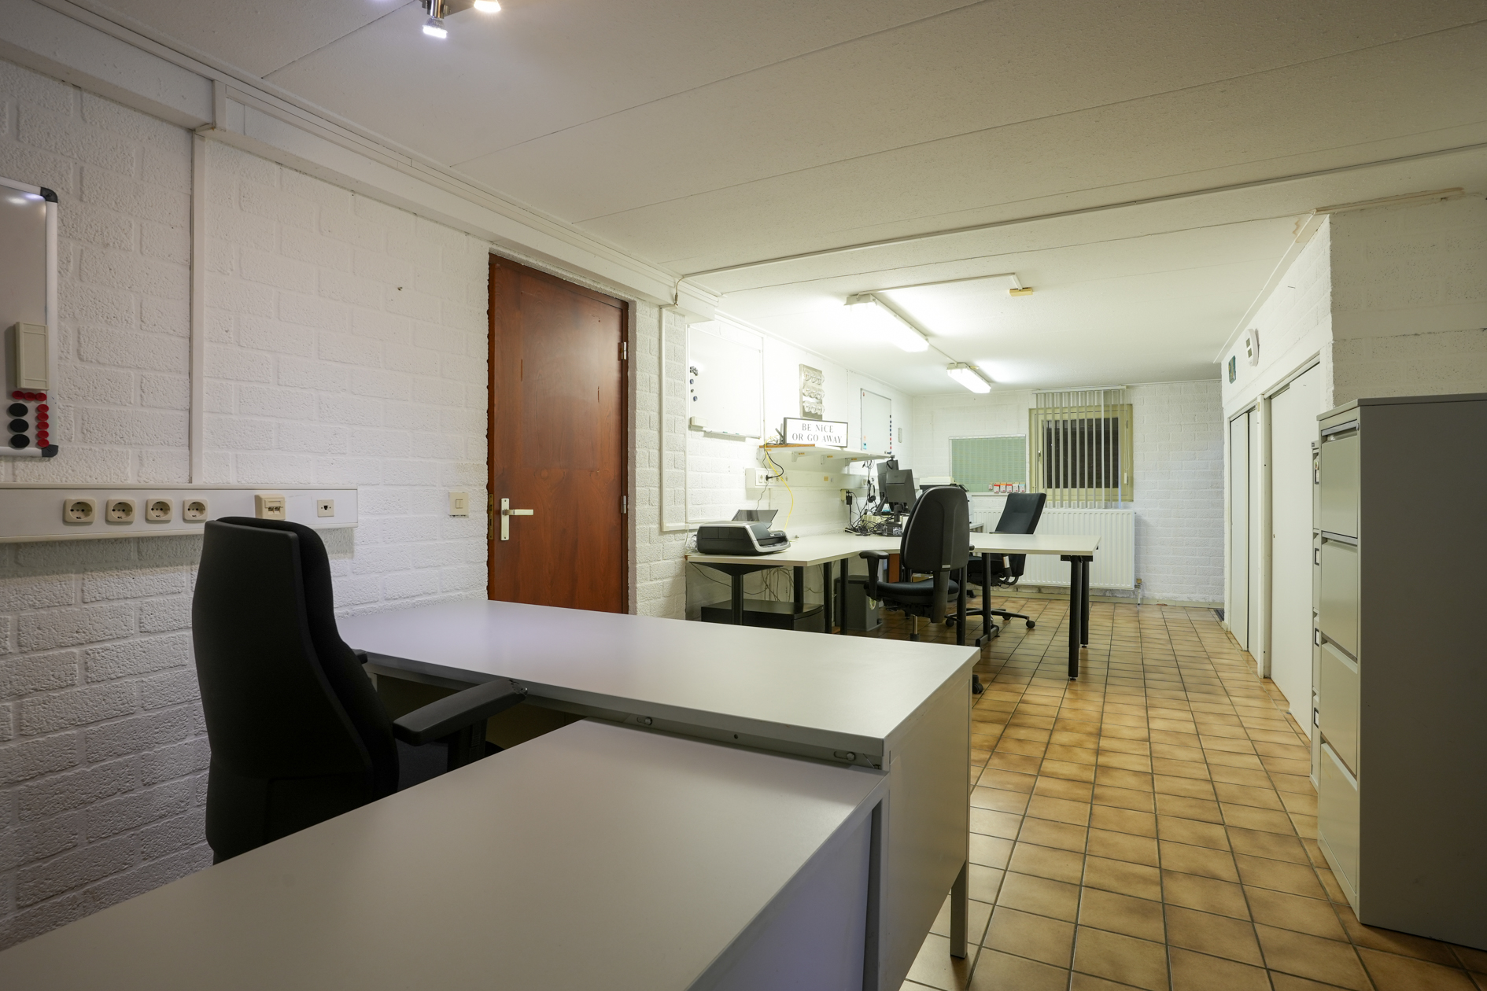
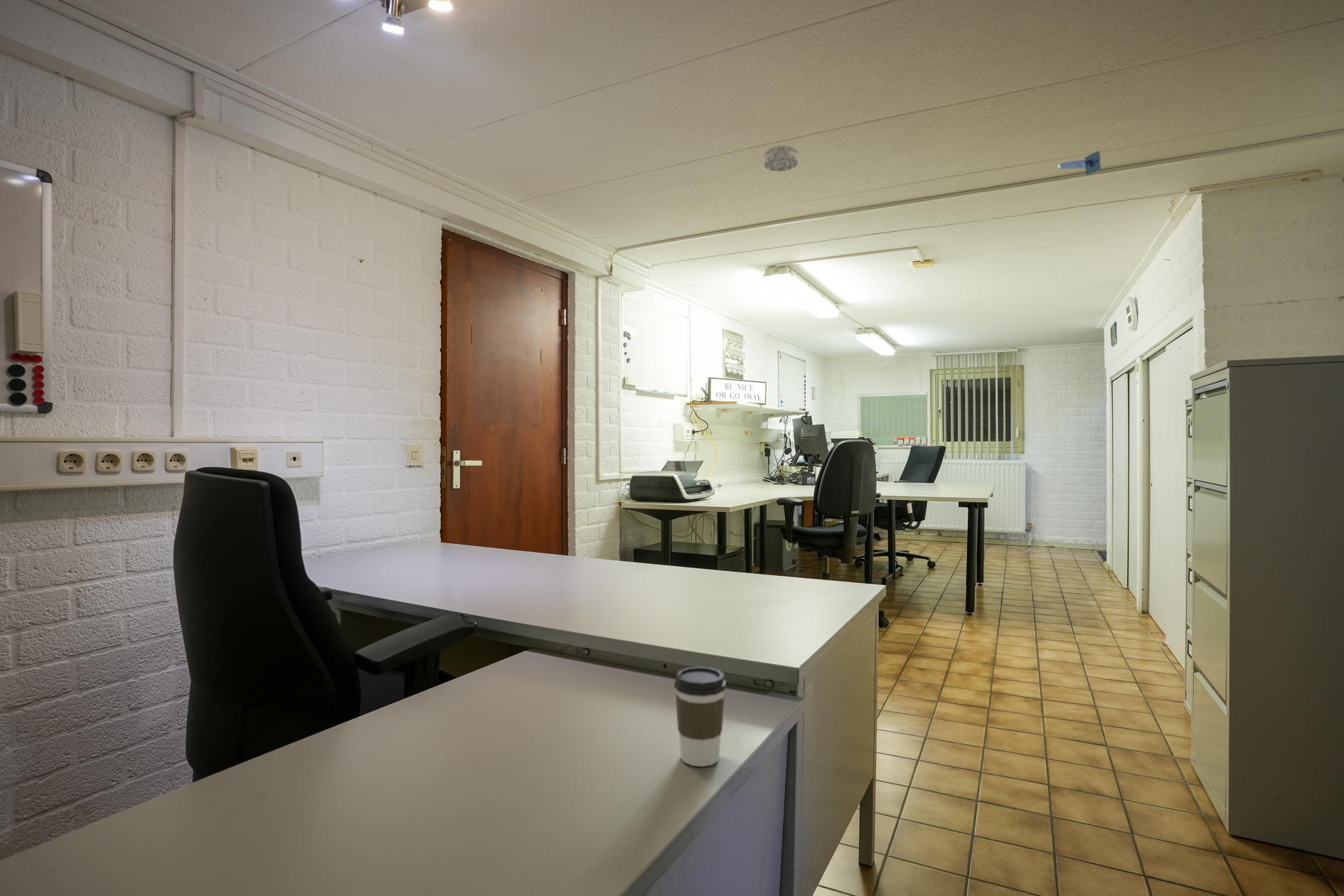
+ security camera [1057,150,1102,176]
+ smoke detector [763,144,799,172]
+ coffee cup [673,666,727,767]
